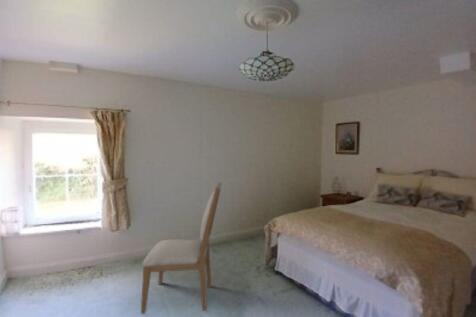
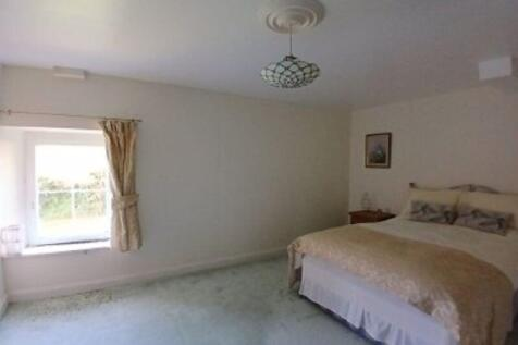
- chair [140,181,223,315]
